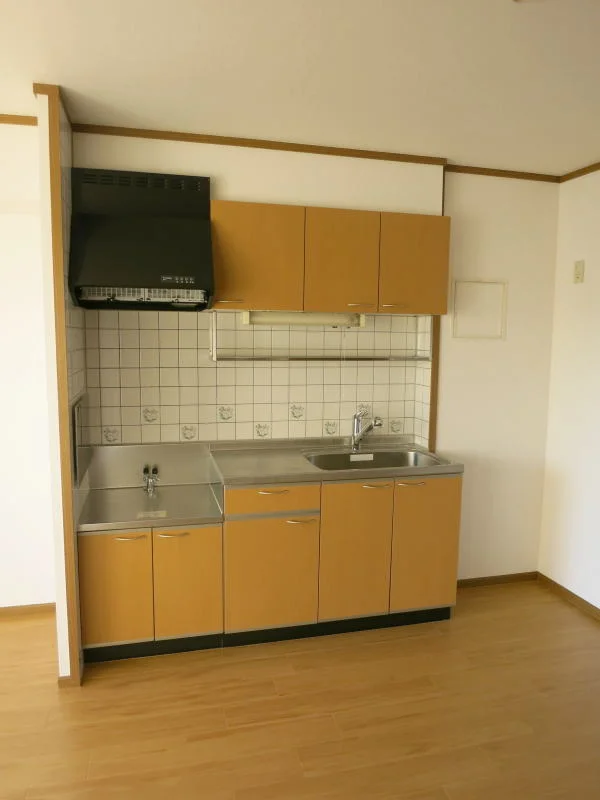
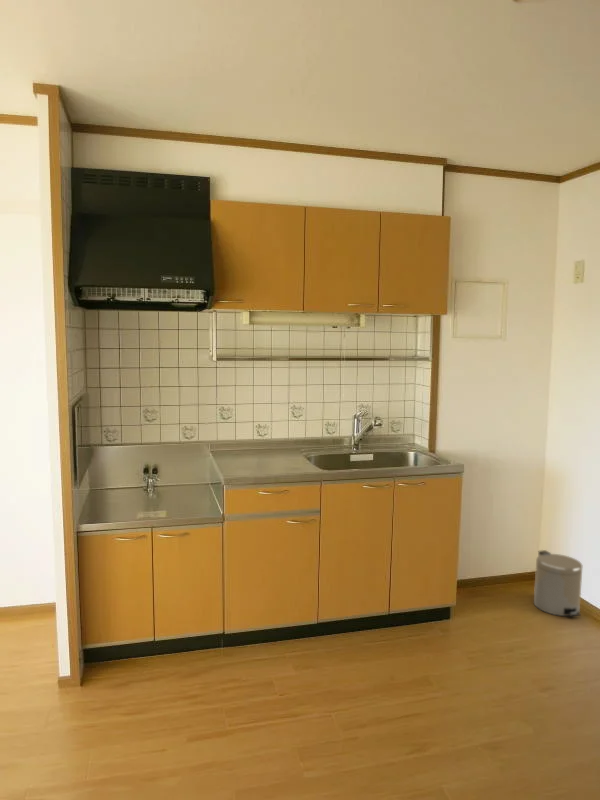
+ trash can [533,549,583,618]
